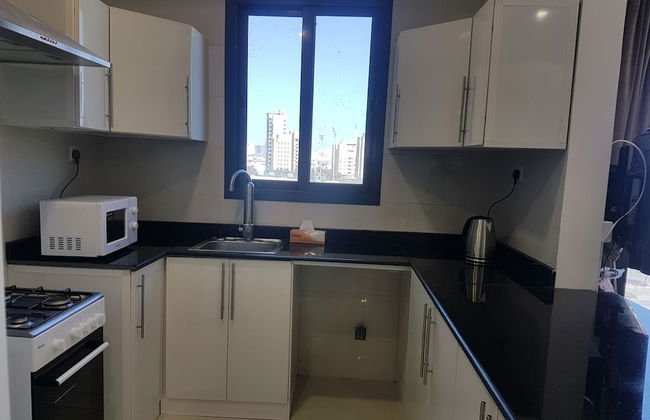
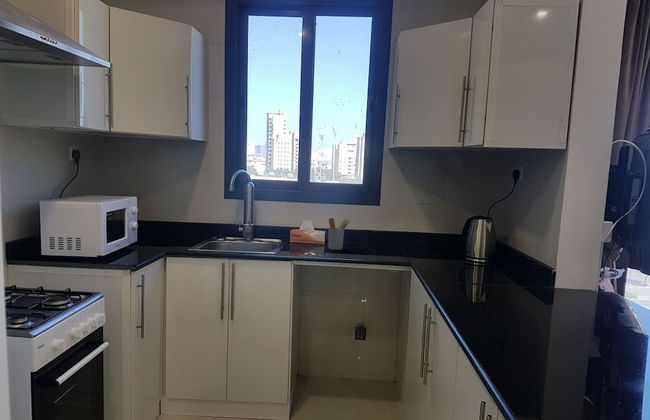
+ utensil holder [327,217,352,251]
